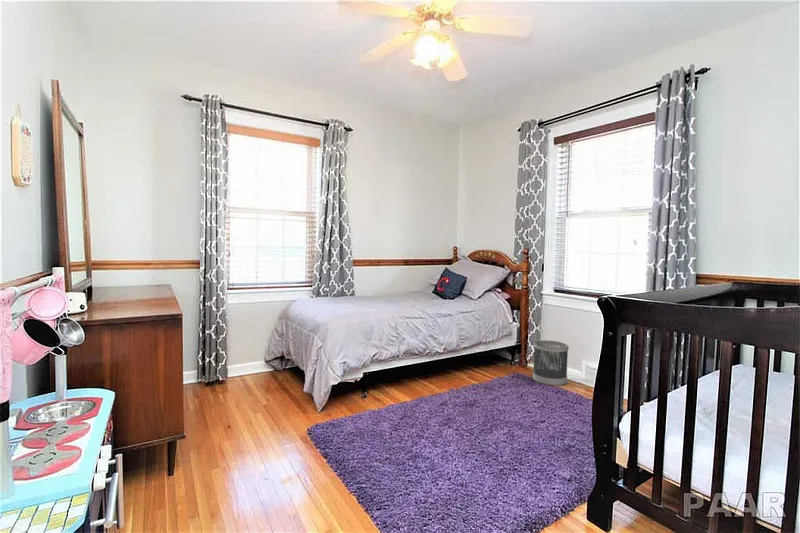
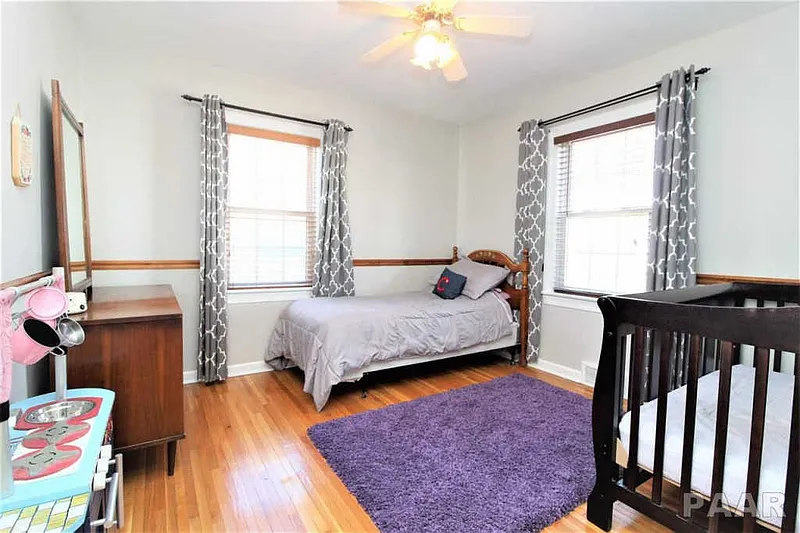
- wastebasket [532,339,570,387]
